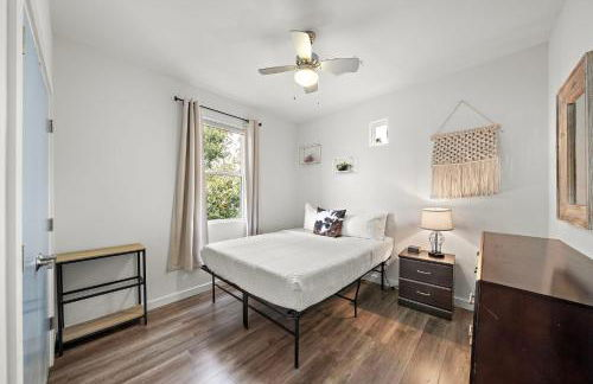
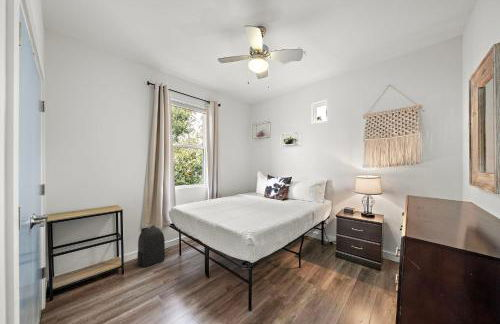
+ backpack [136,225,166,268]
